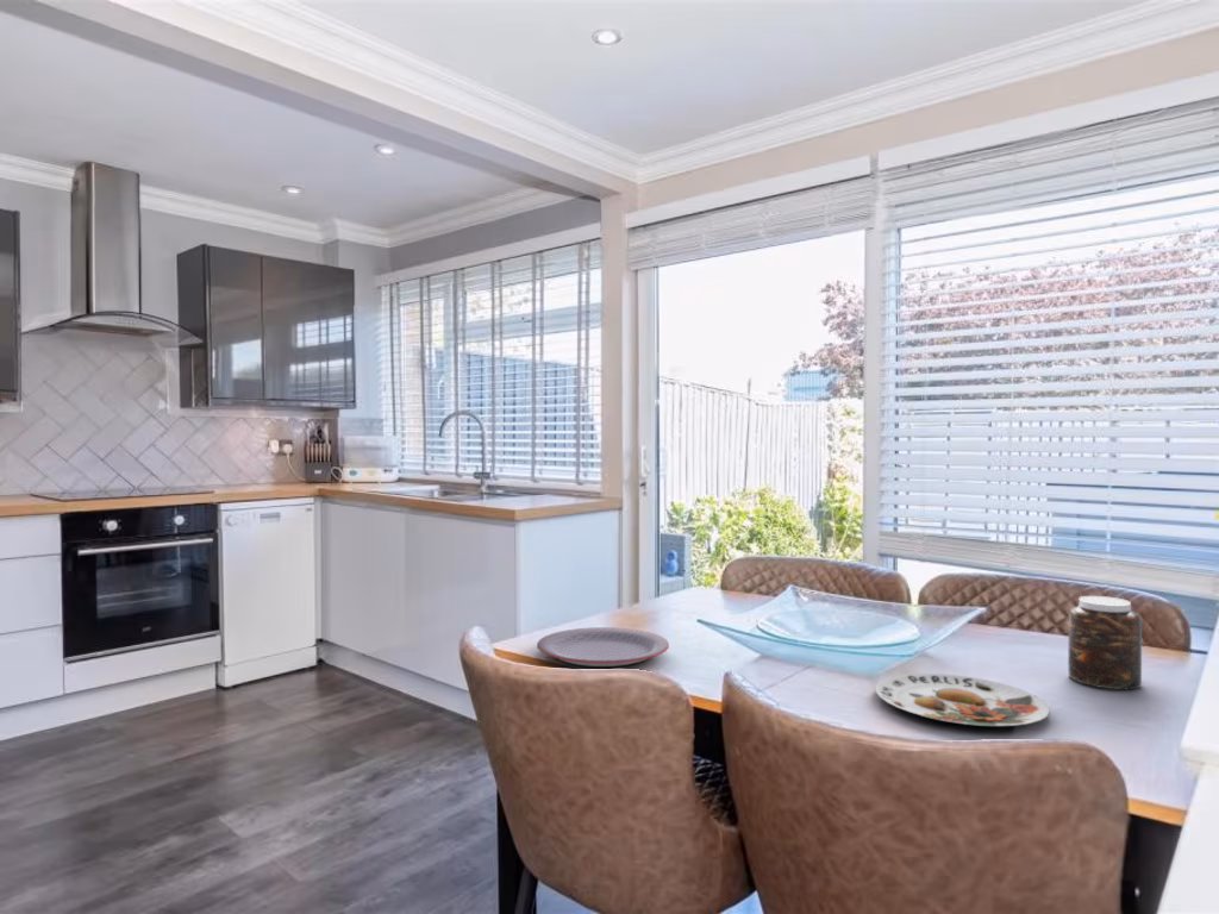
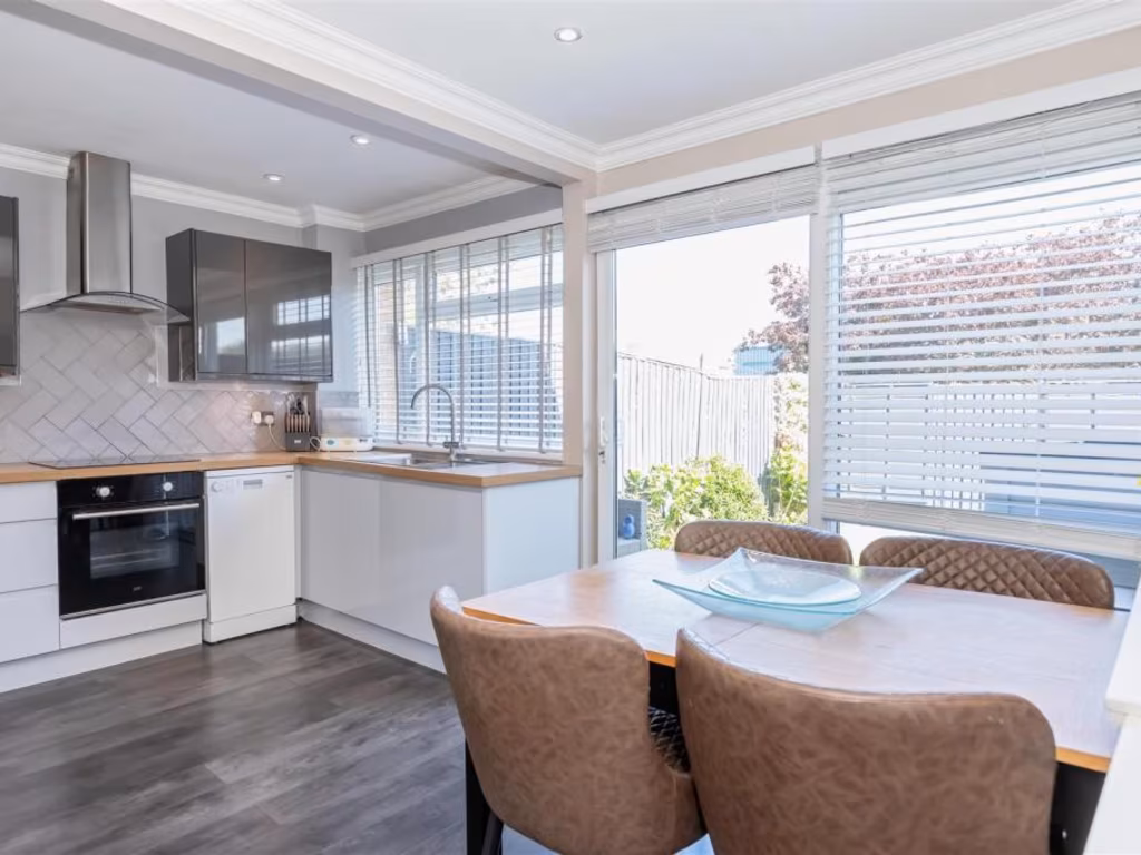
- plate [536,626,670,668]
- jar [1067,595,1143,690]
- plate [875,672,1051,727]
